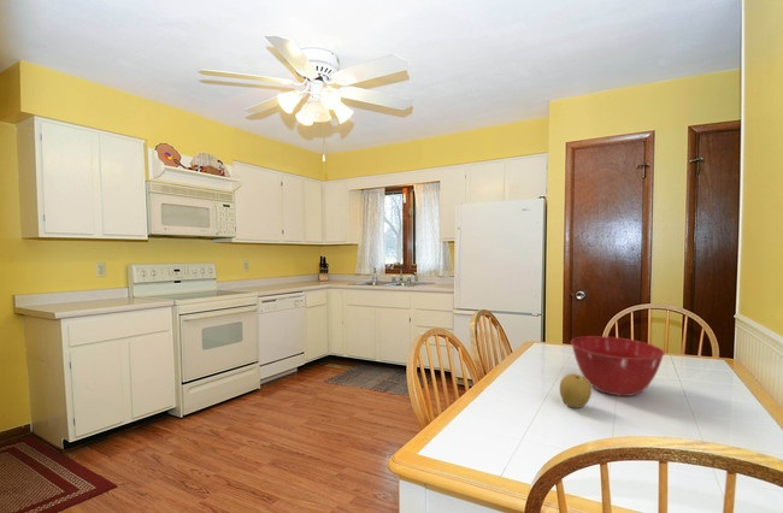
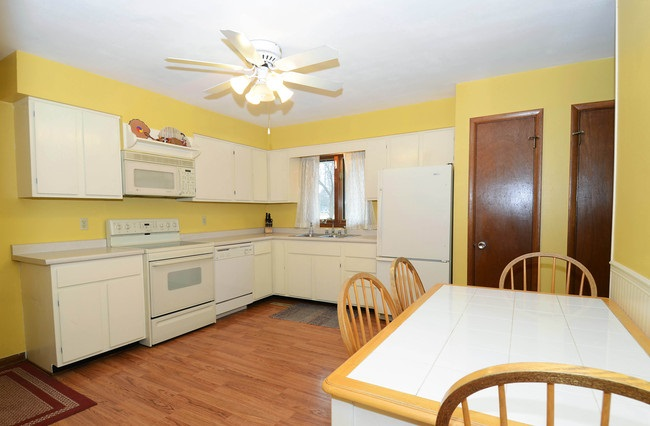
- fruit [559,372,593,409]
- mixing bowl [570,335,666,397]
